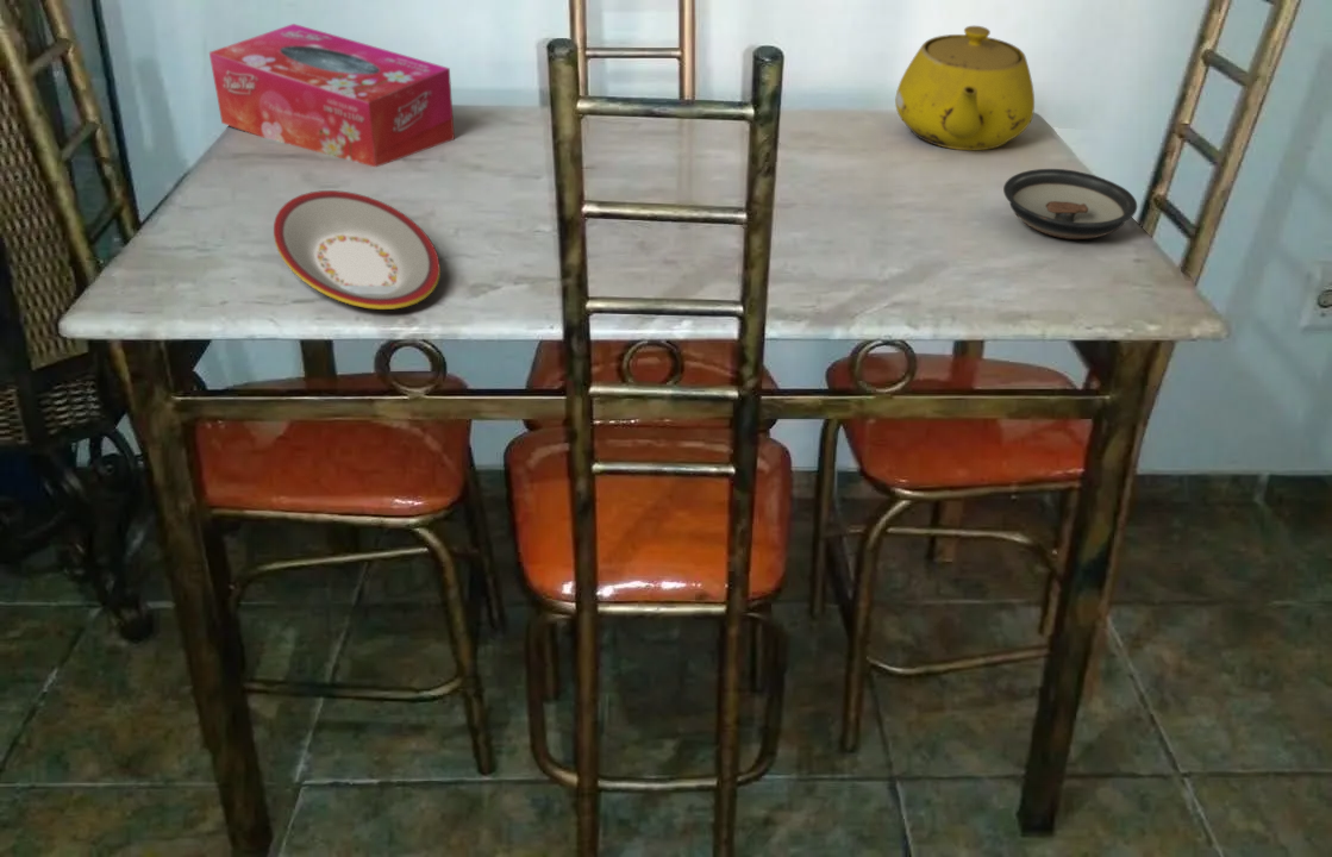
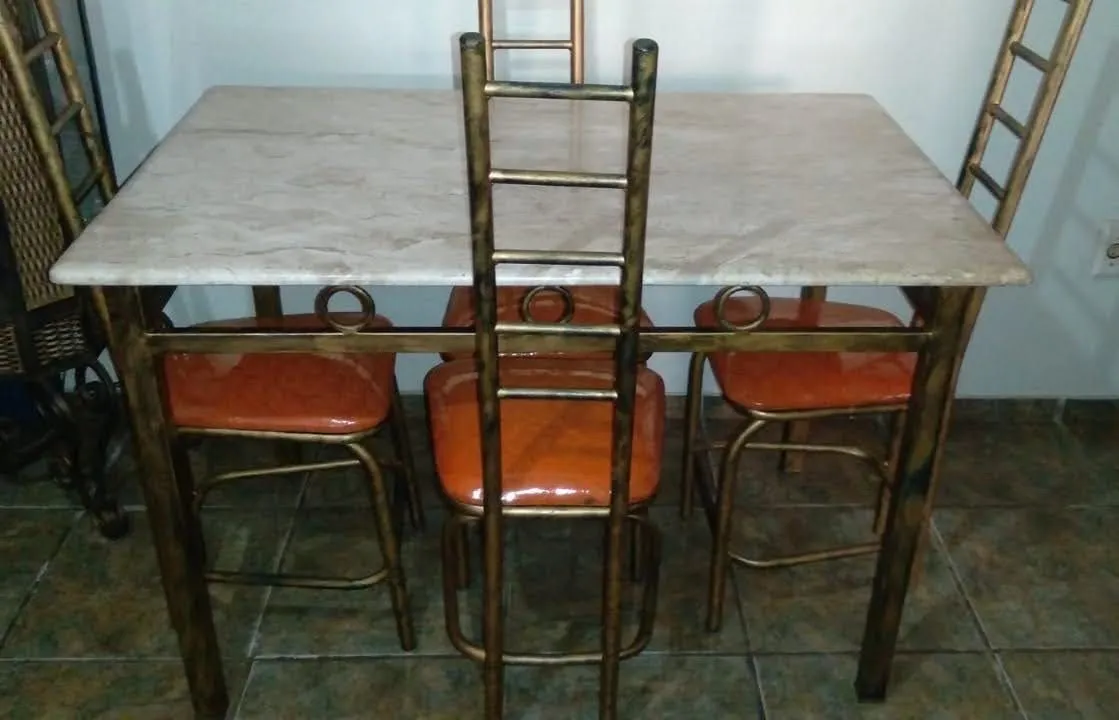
- teapot [894,25,1036,151]
- tissue box [208,23,456,168]
- plate [273,189,442,311]
- saucer [1002,168,1138,240]
